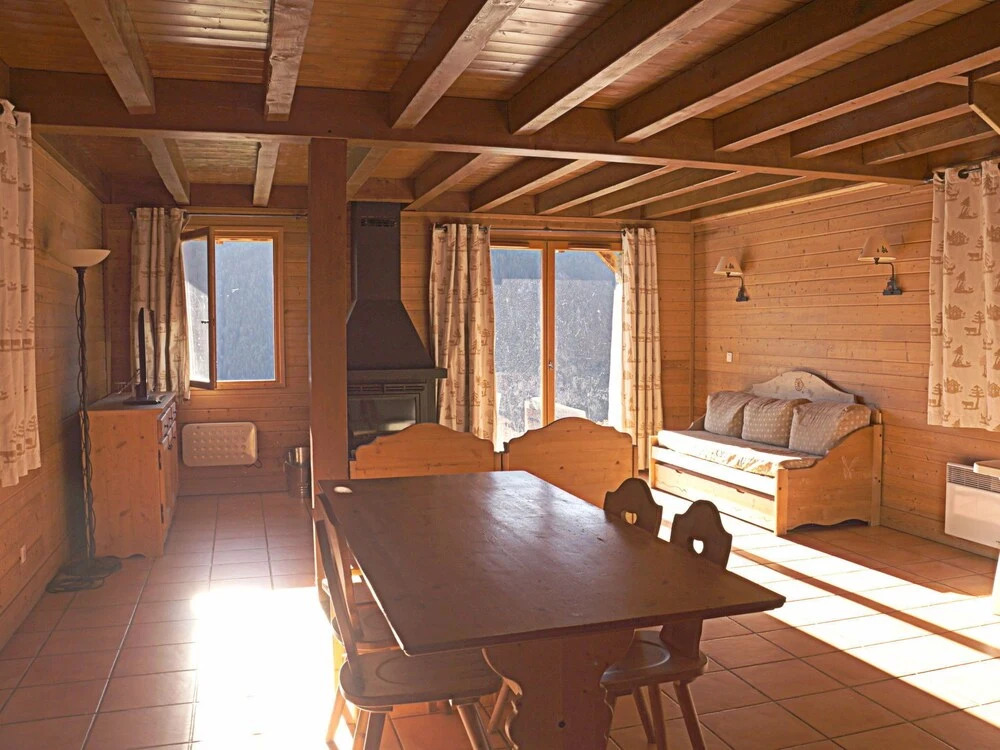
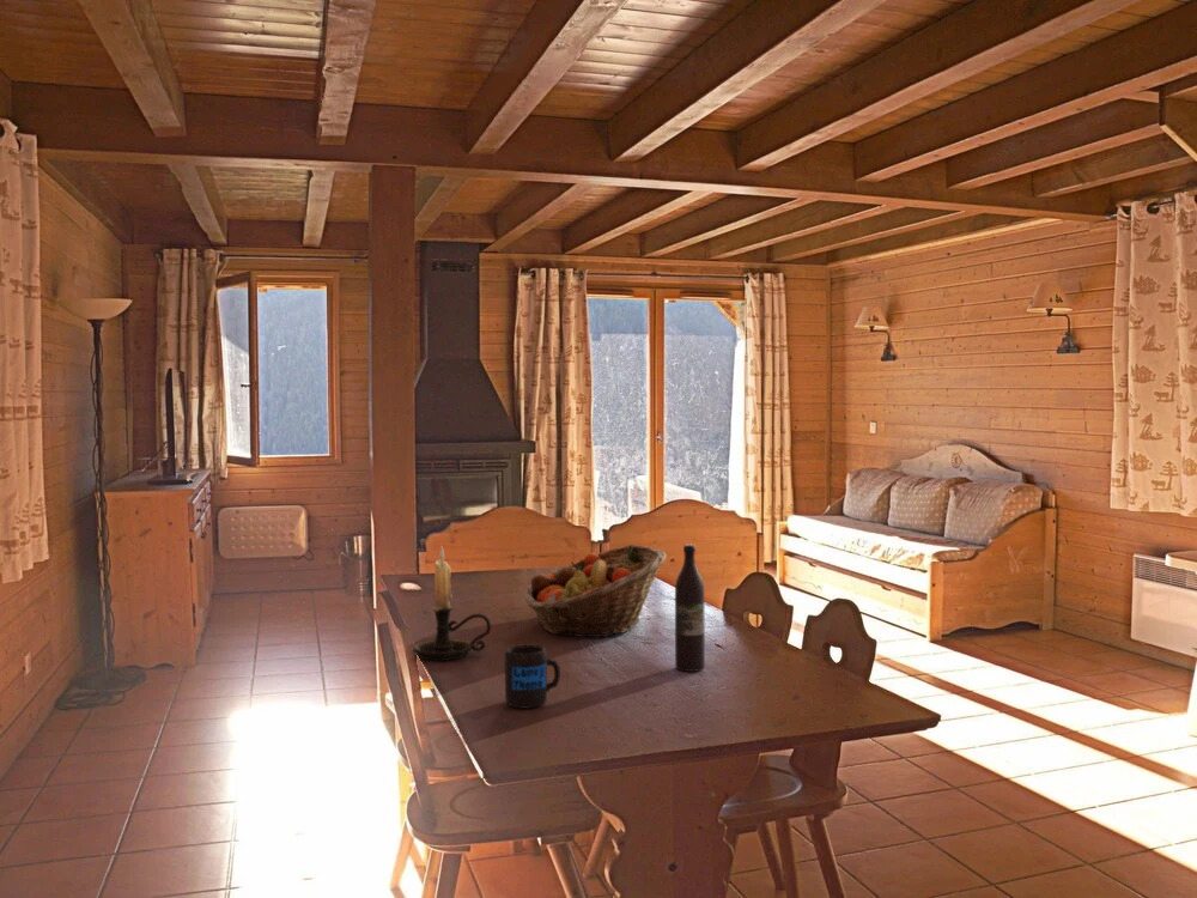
+ mug [504,644,561,709]
+ wine bottle [674,544,706,673]
+ candle holder [412,546,493,662]
+ fruit basket [524,544,668,639]
